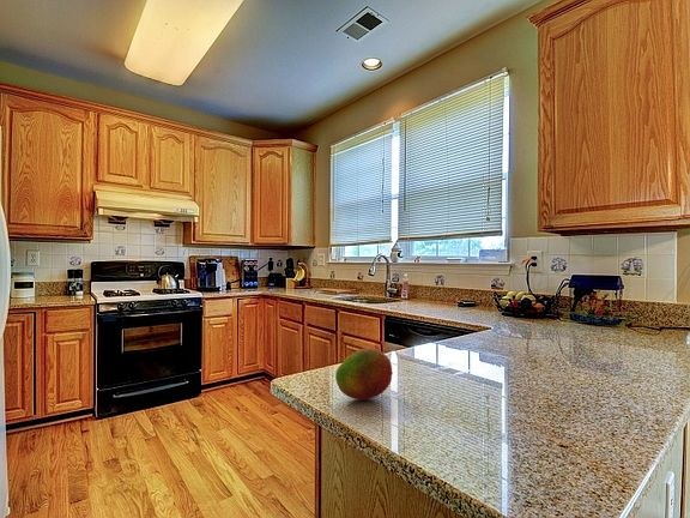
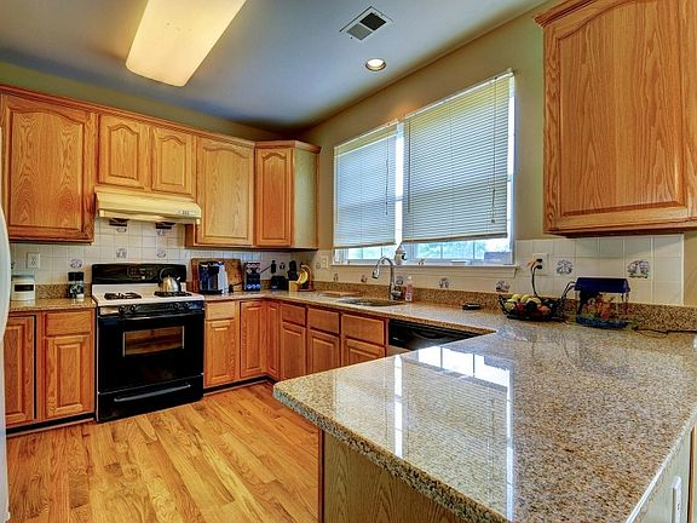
- fruit [334,347,393,400]
